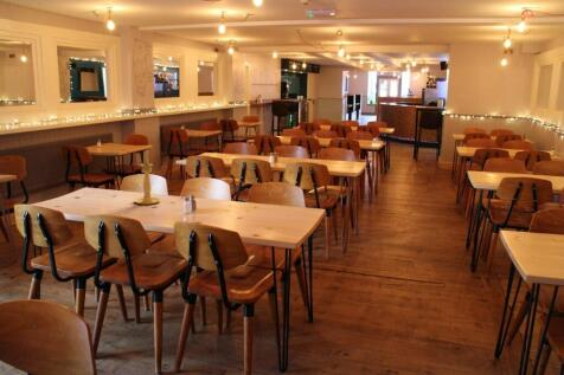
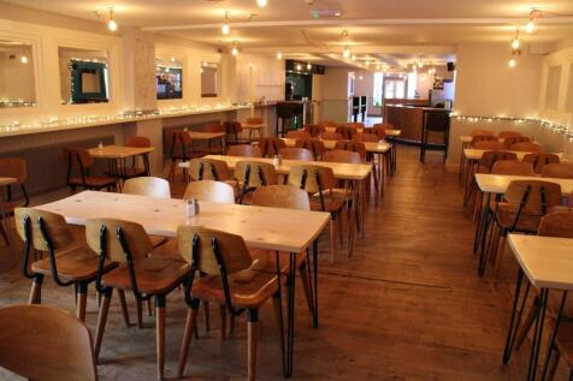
- candle holder [133,149,161,206]
